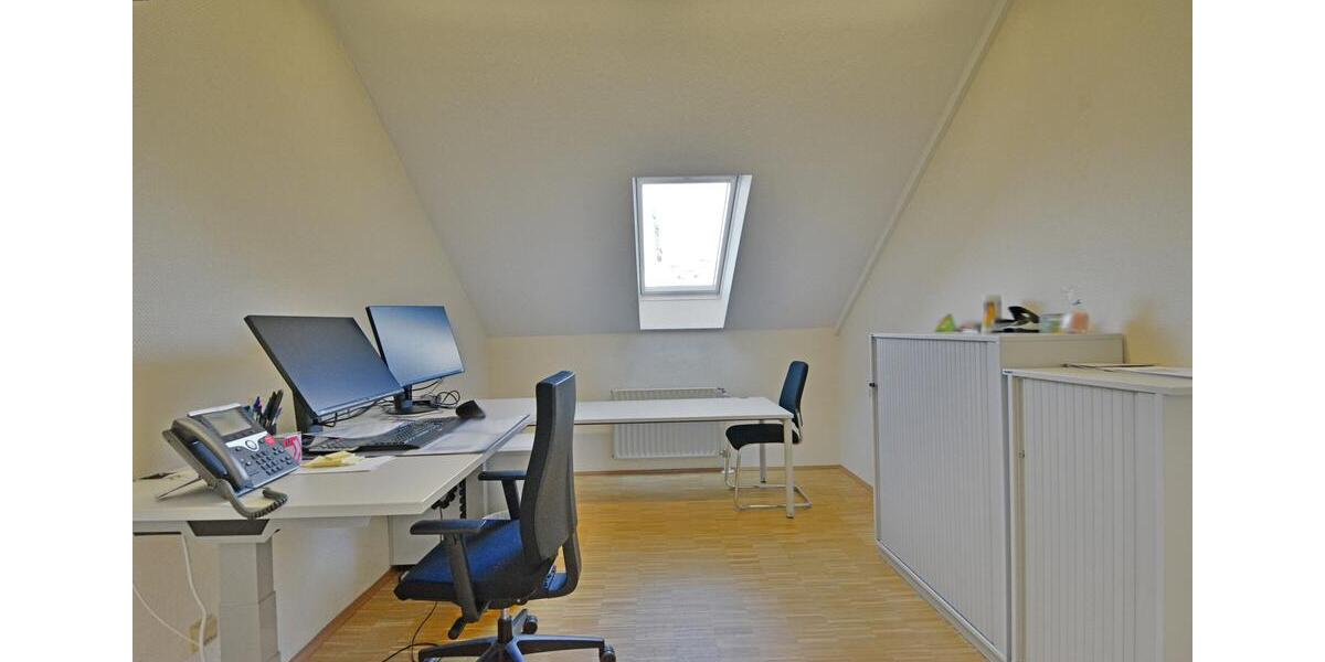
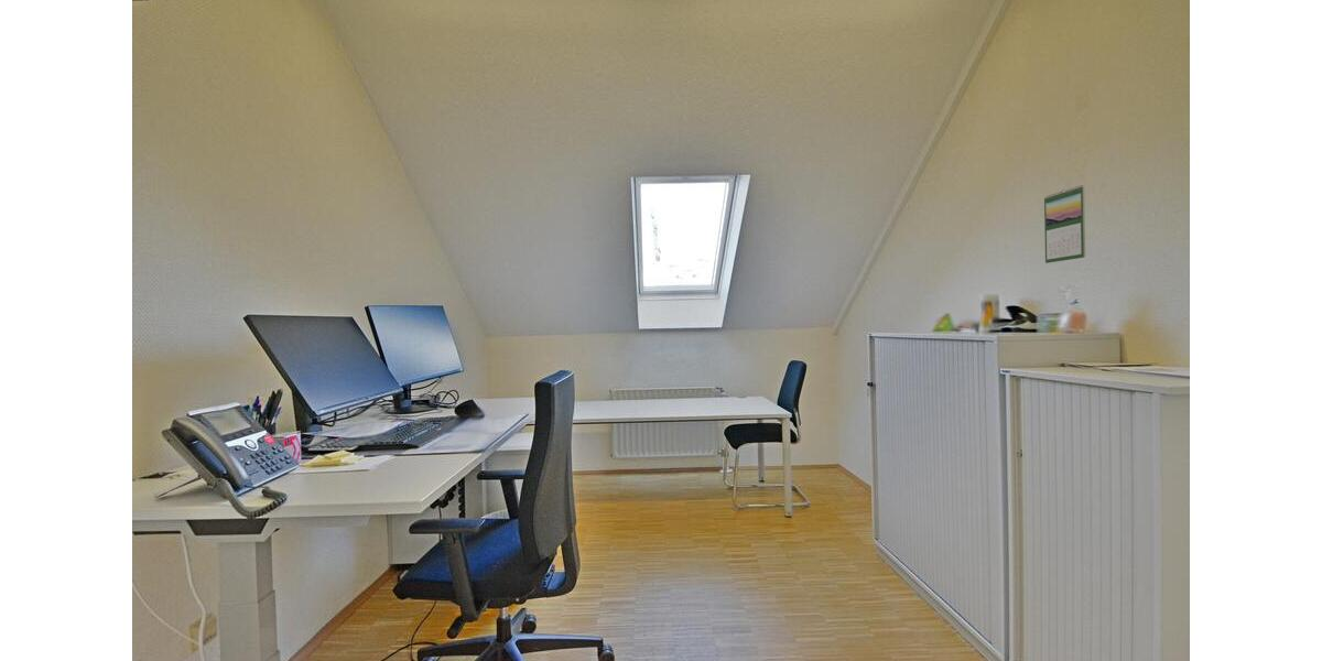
+ calendar [1043,184,1086,264]
